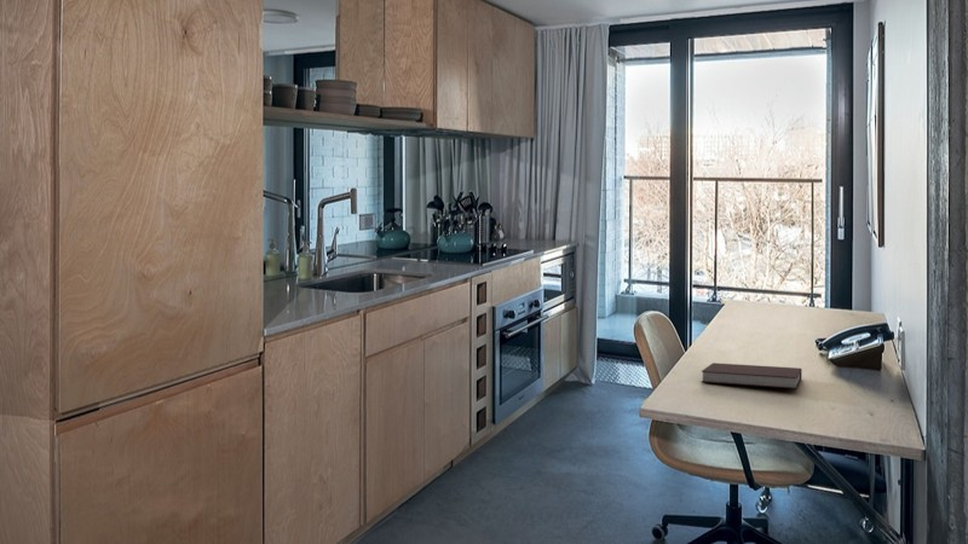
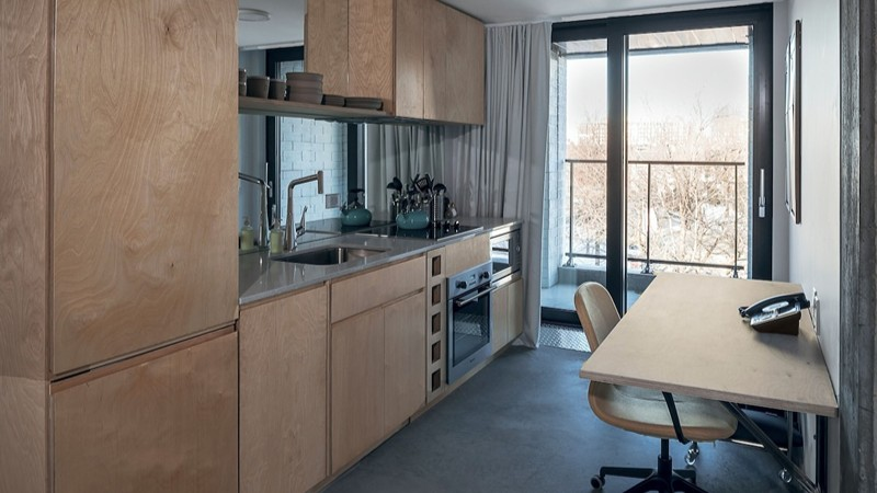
- notebook [701,361,802,390]
